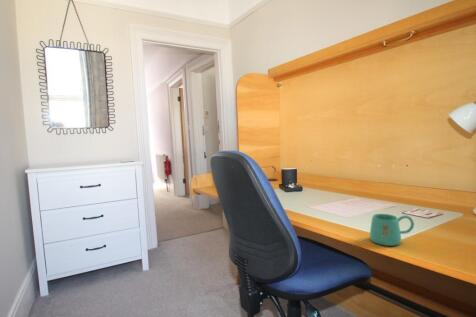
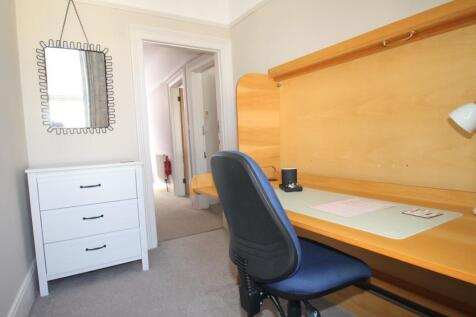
- mug [369,213,415,247]
